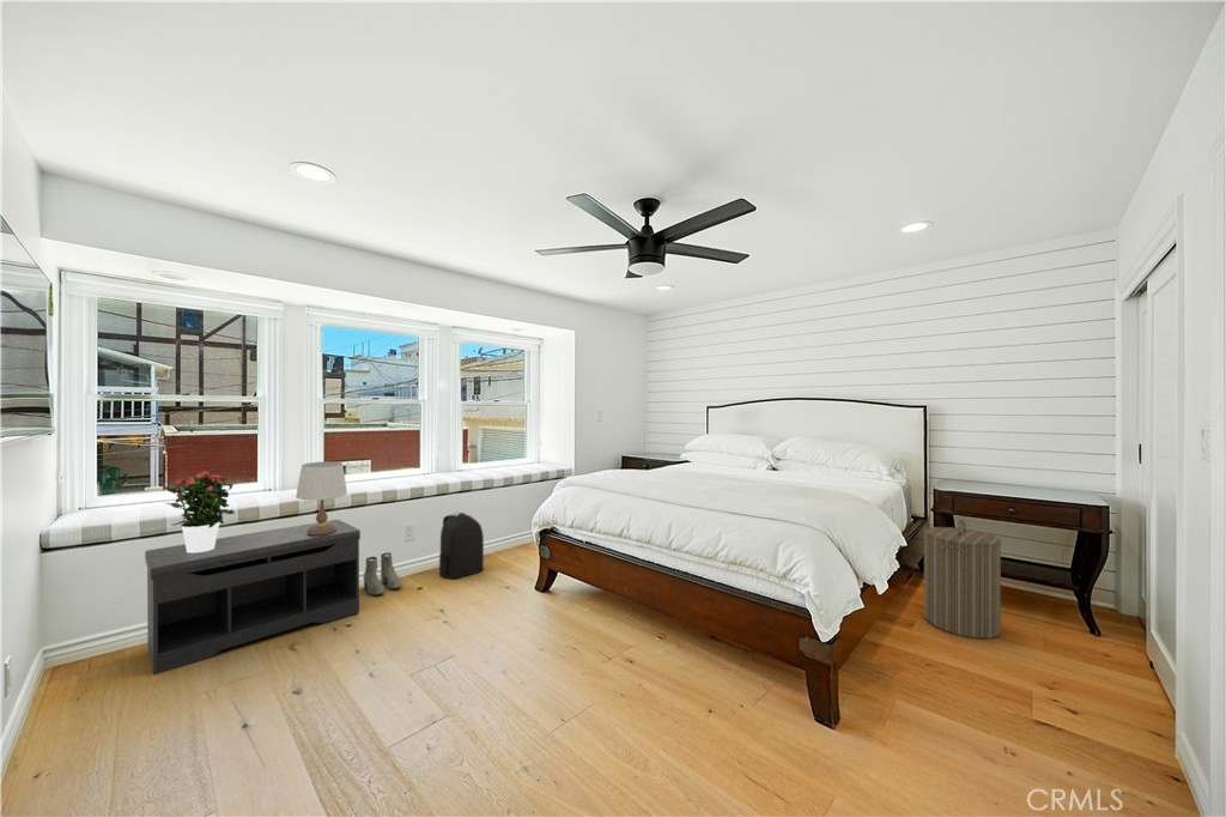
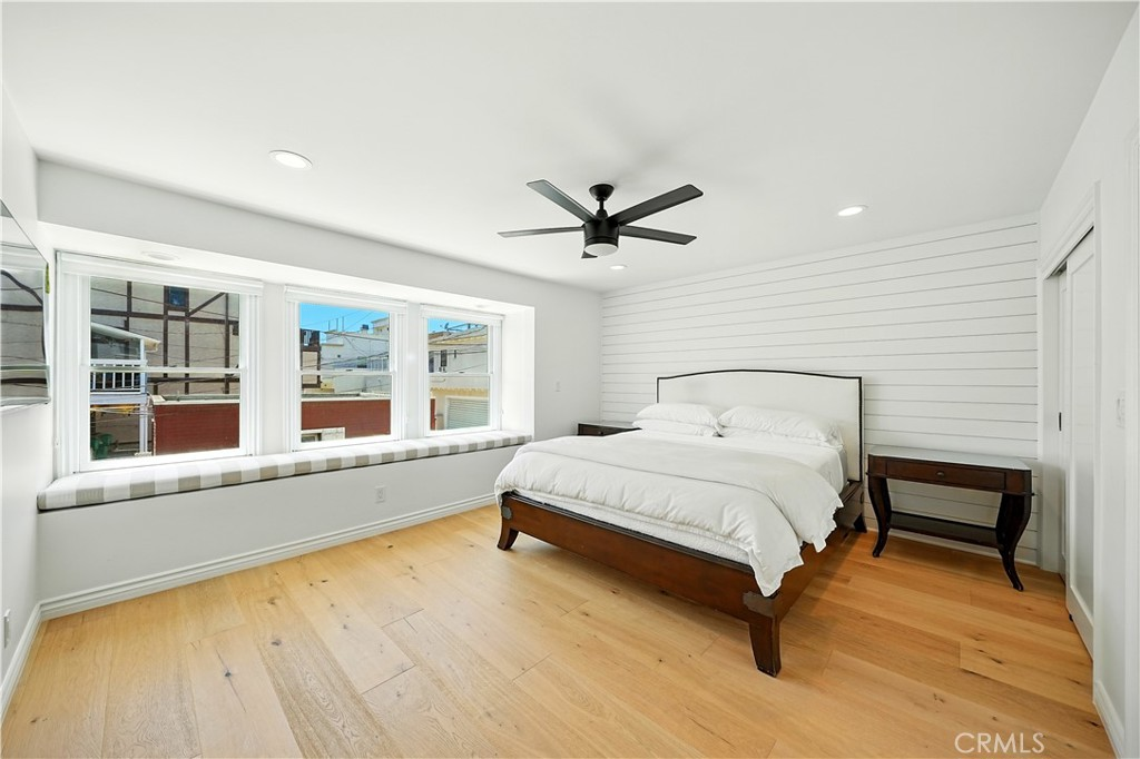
- backpack [438,510,485,580]
- boots [362,551,402,597]
- table lamp [295,460,348,534]
- laundry hamper [922,519,1002,640]
- bench [144,519,362,677]
- potted flower [160,470,236,552]
